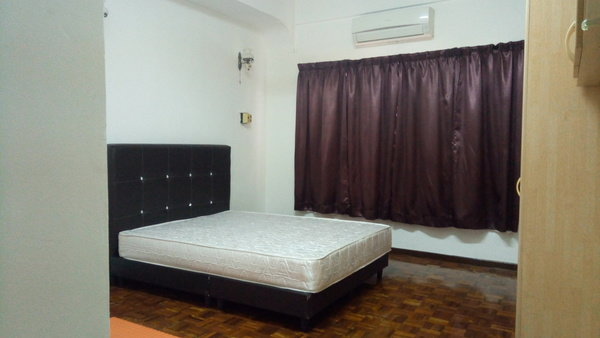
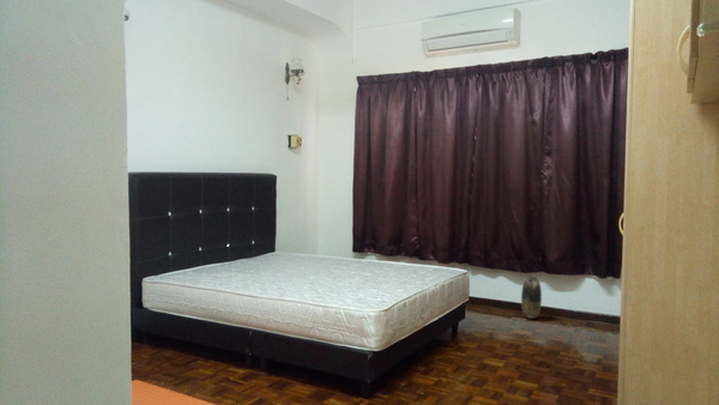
+ vase [520,274,543,320]
